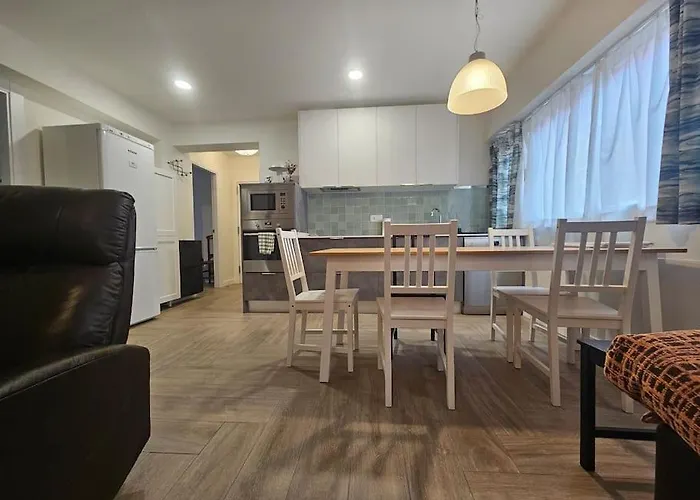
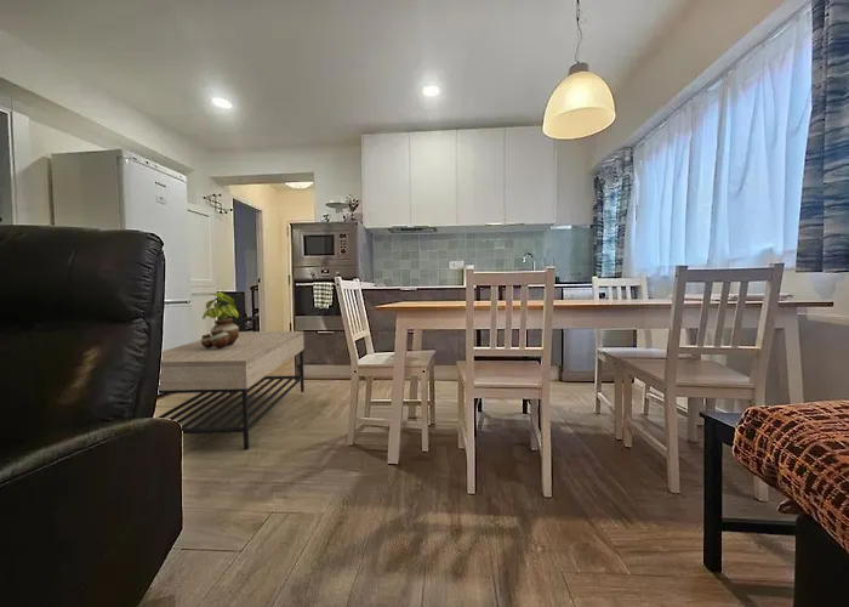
+ coffee table [156,330,306,452]
+ potted plant [200,291,240,348]
